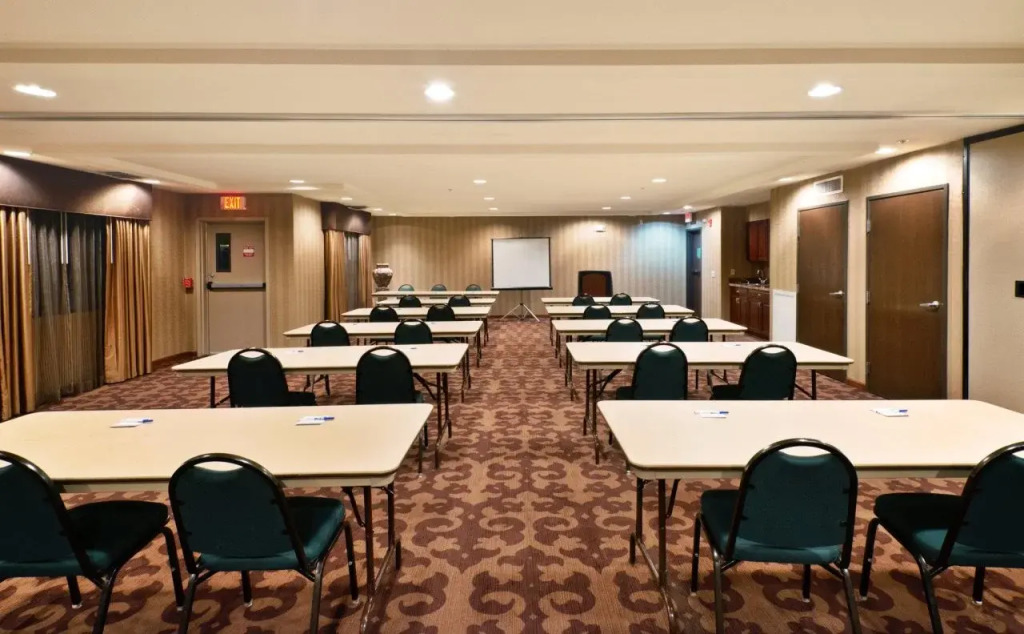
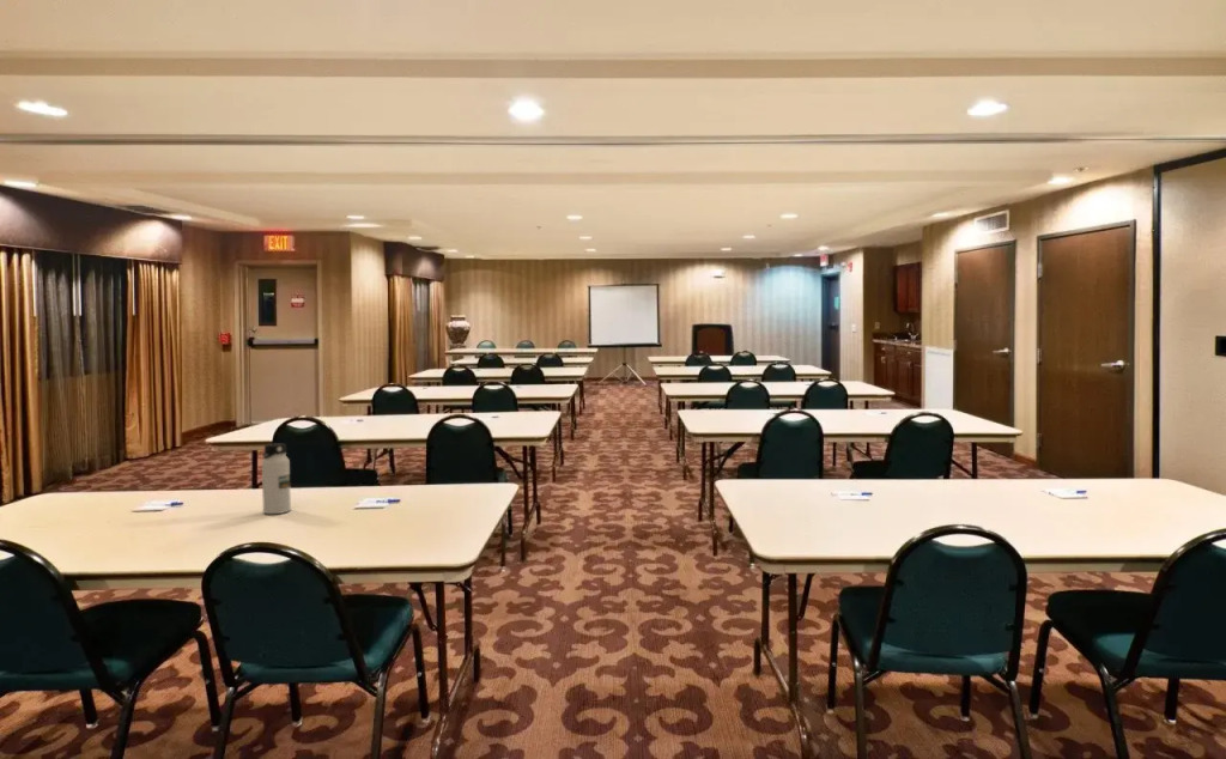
+ water bottle [261,442,292,515]
